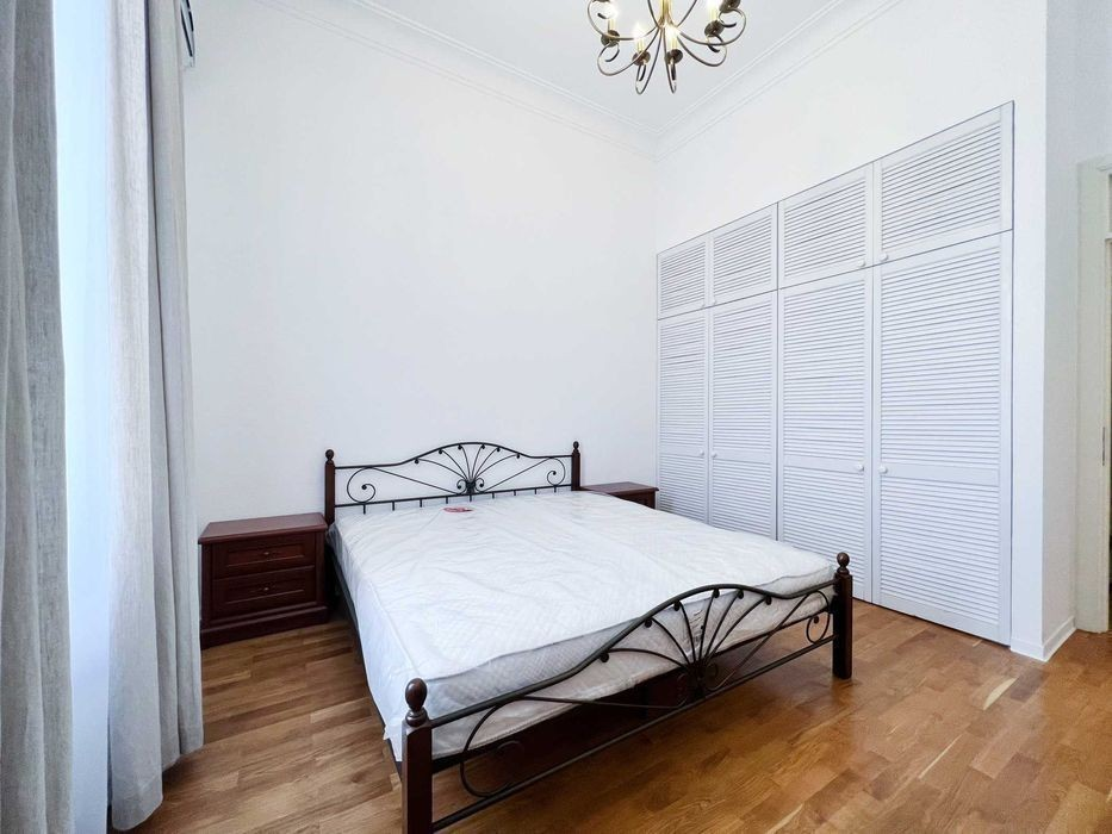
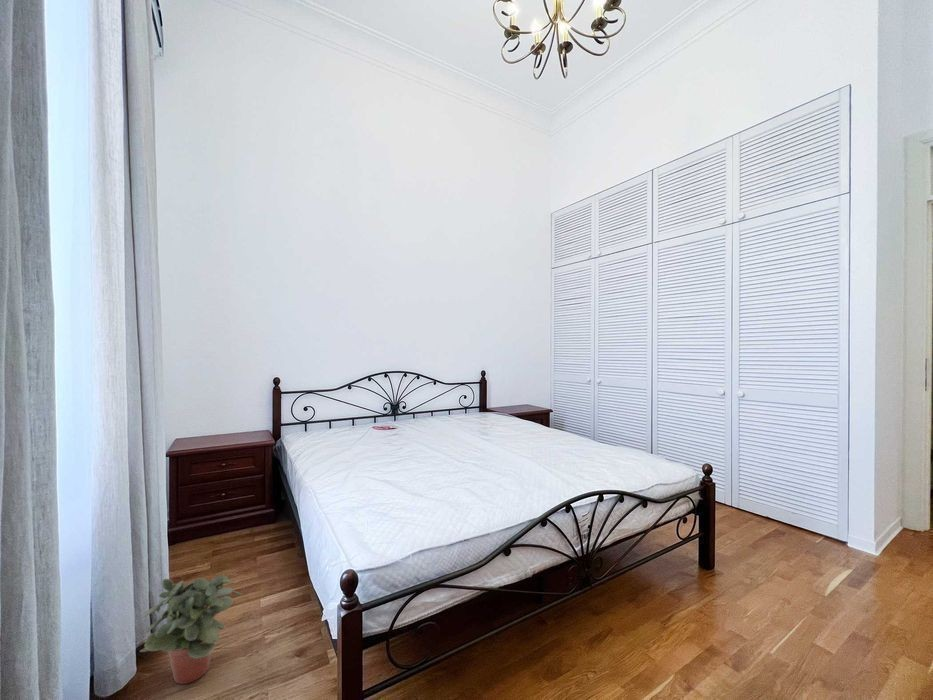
+ potted plant [139,574,244,685]
